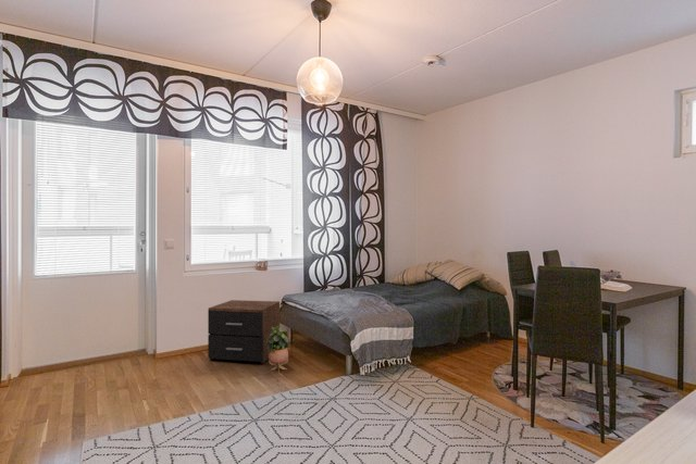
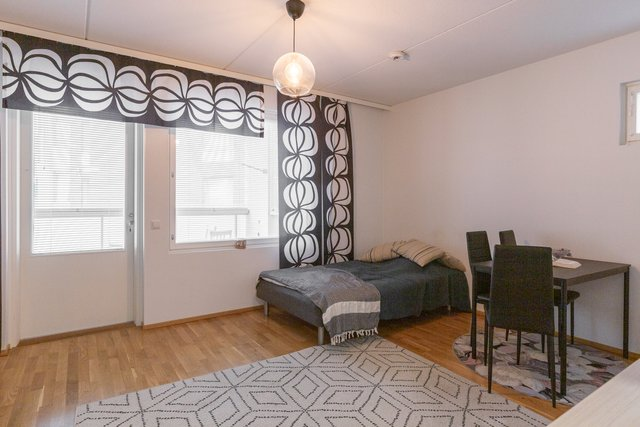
- nightstand [207,299,281,364]
- potted plant [266,326,289,374]
